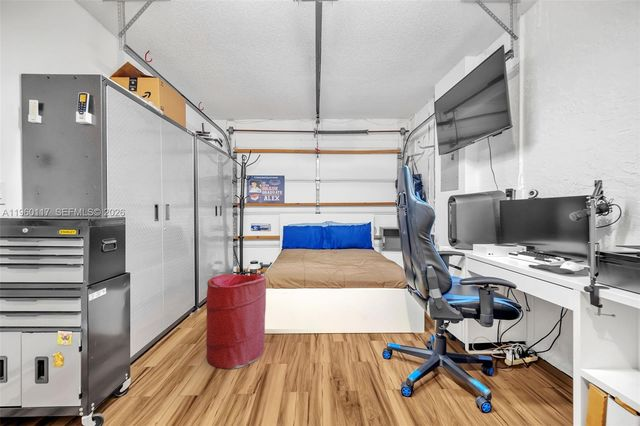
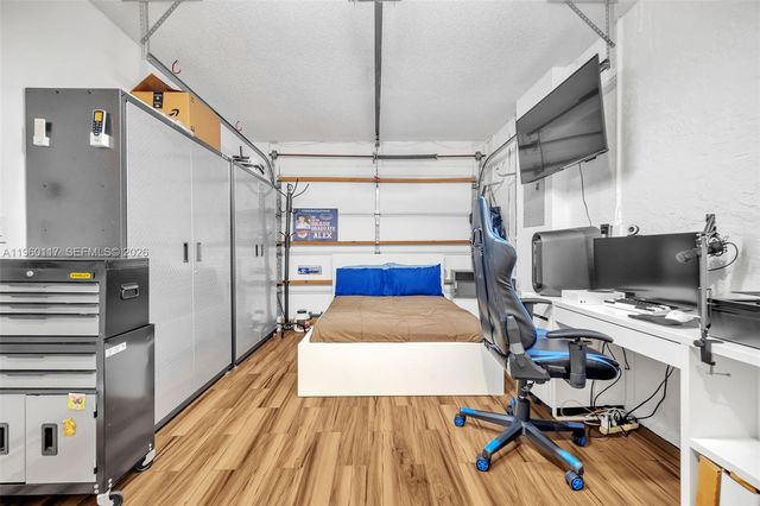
- laundry hamper [205,273,267,370]
